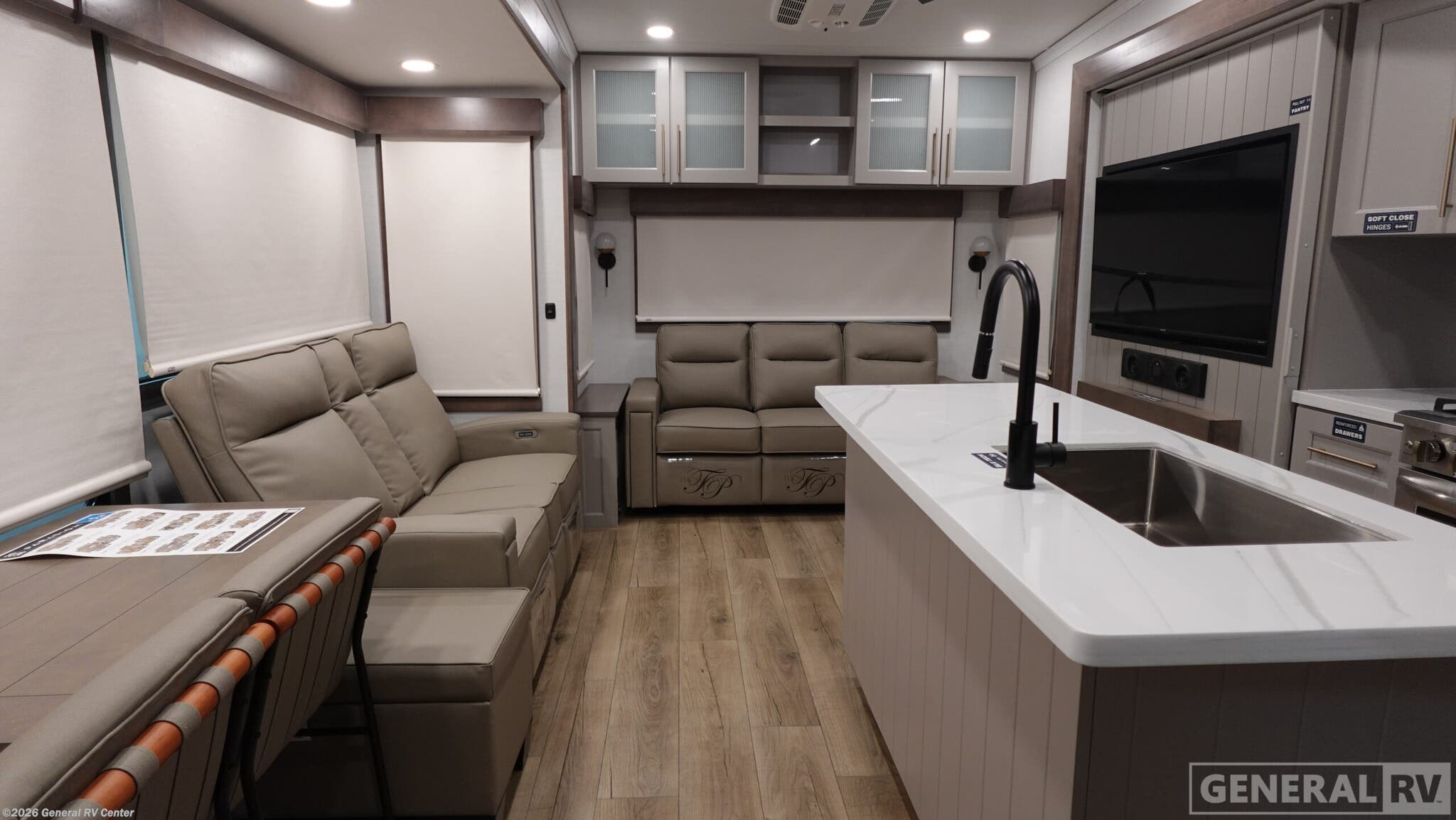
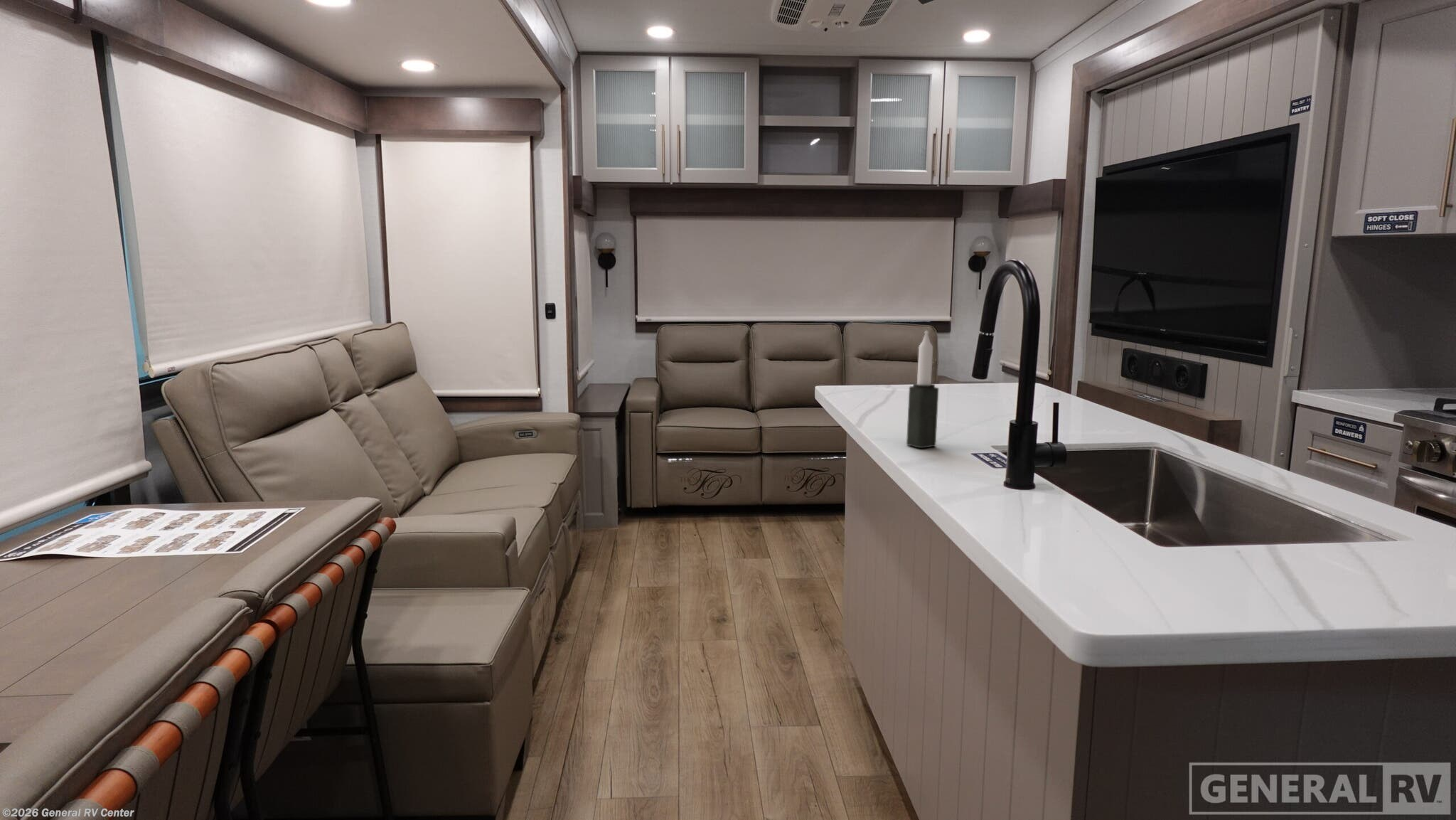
+ candle [906,330,939,449]
